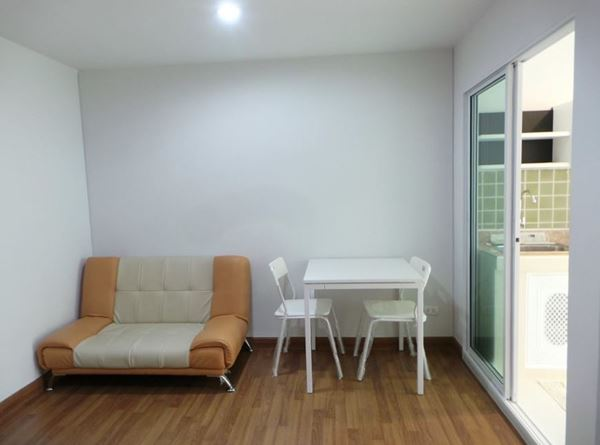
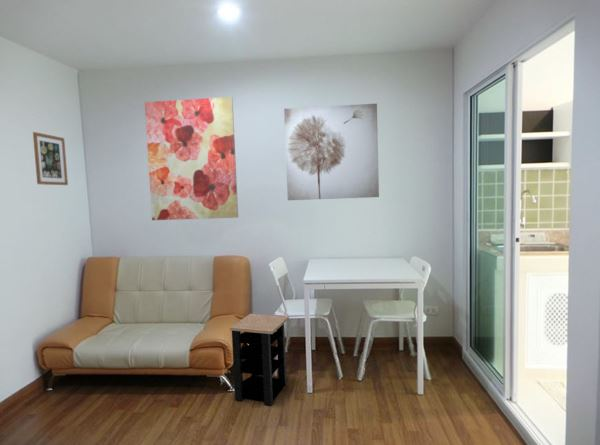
+ wall art [144,96,239,221]
+ side table [229,313,290,406]
+ wall art [32,131,69,186]
+ wall art [283,103,380,201]
